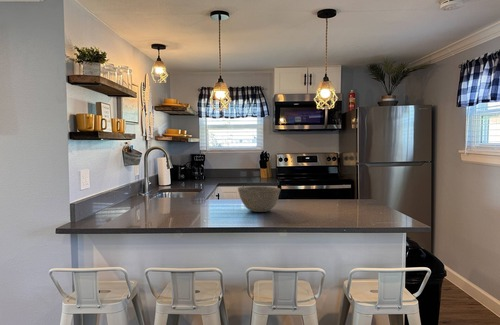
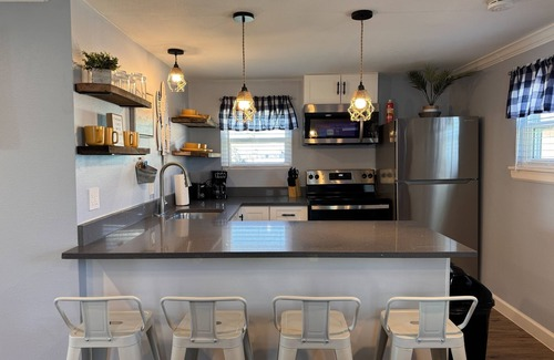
- bowl [237,185,282,213]
